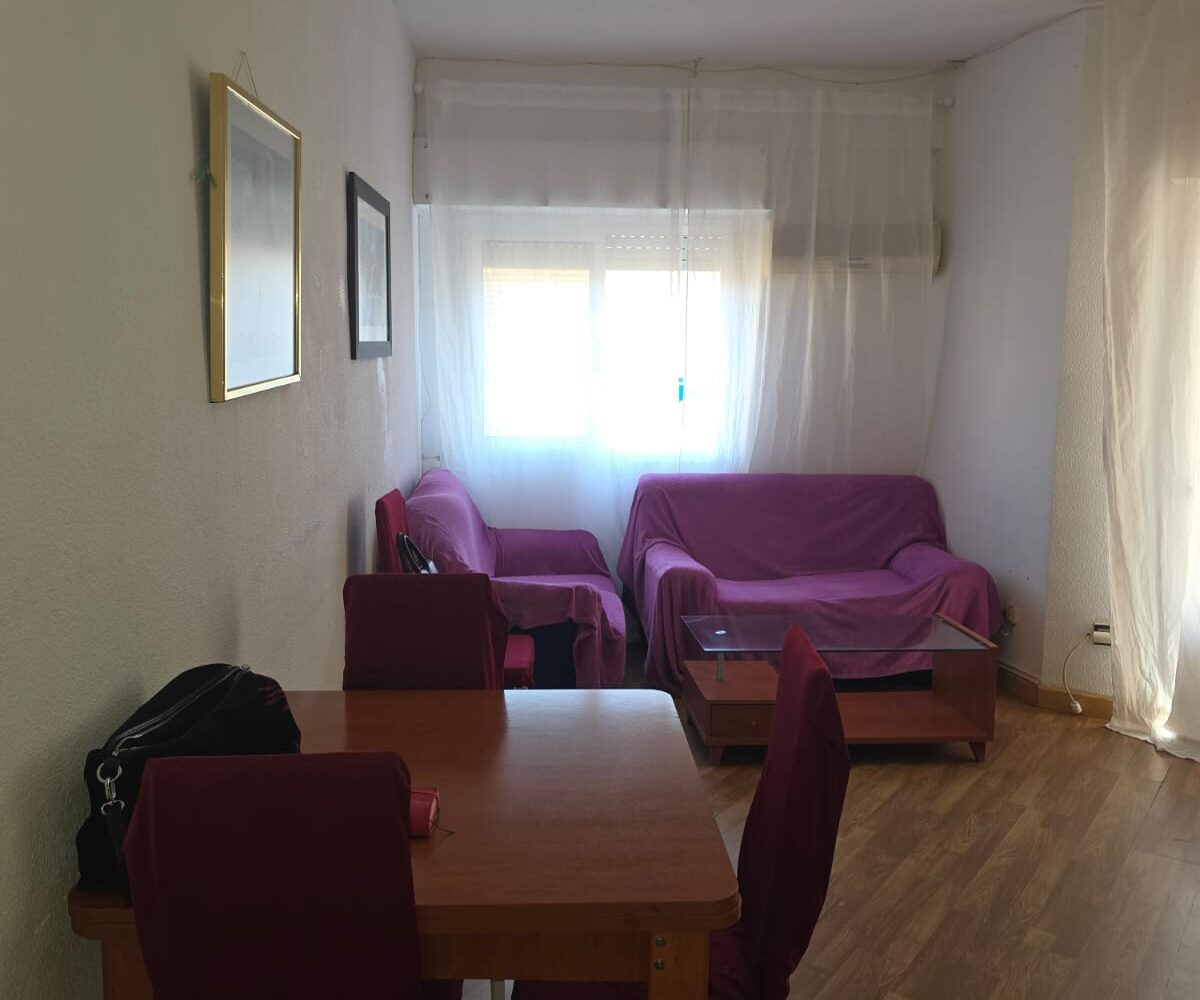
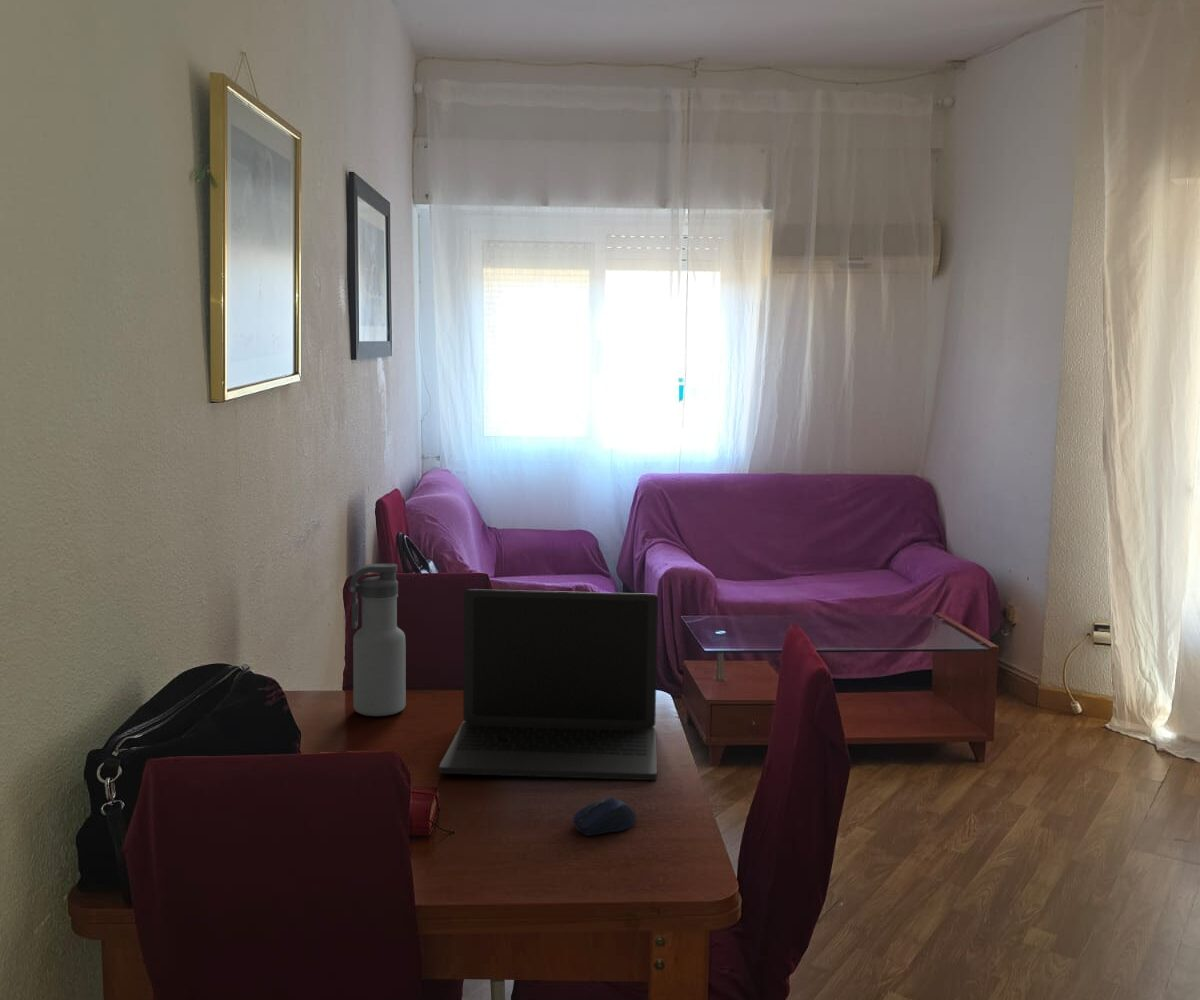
+ laptop [438,588,659,781]
+ water bottle [349,563,406,717]
+ computer mouse [572,797,638,837]
